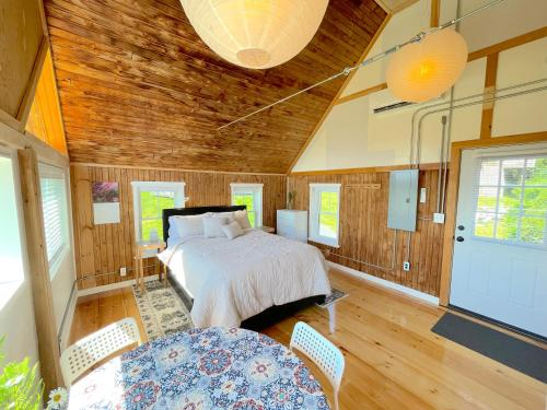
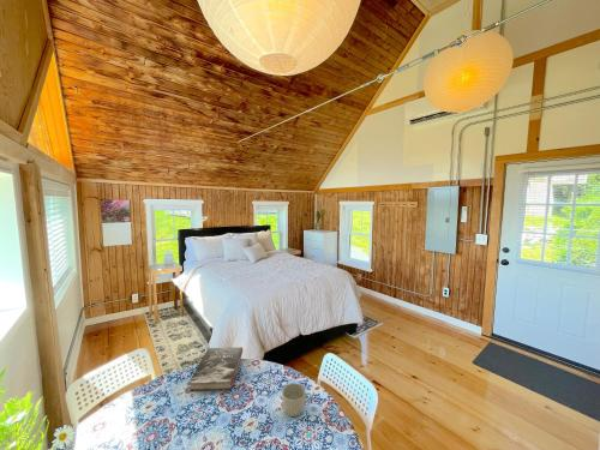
+ book [187,346,244,391]
+ mug [281,382,313,418]
